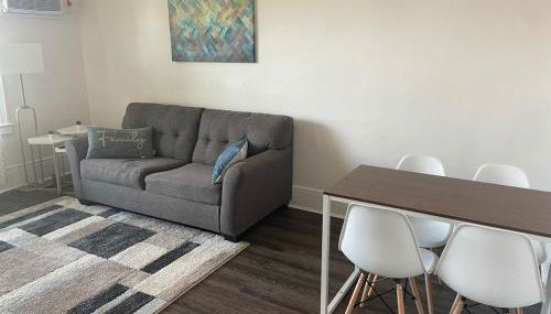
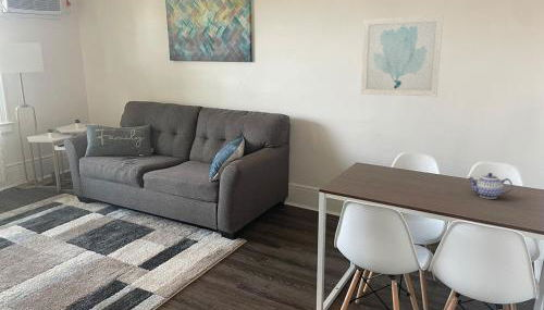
+ wall art [360,14,444,98]
+ teapot [467,172,514,200]
